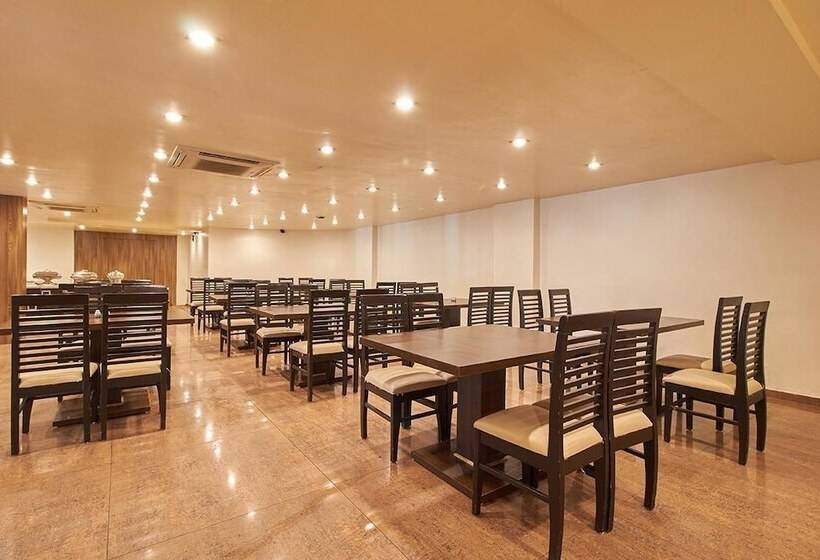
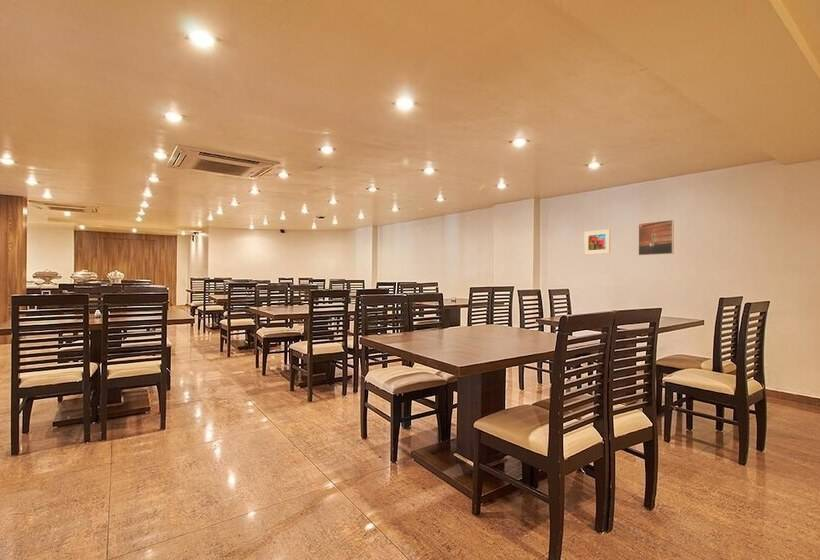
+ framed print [583,228,611,256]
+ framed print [637,219,675,256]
